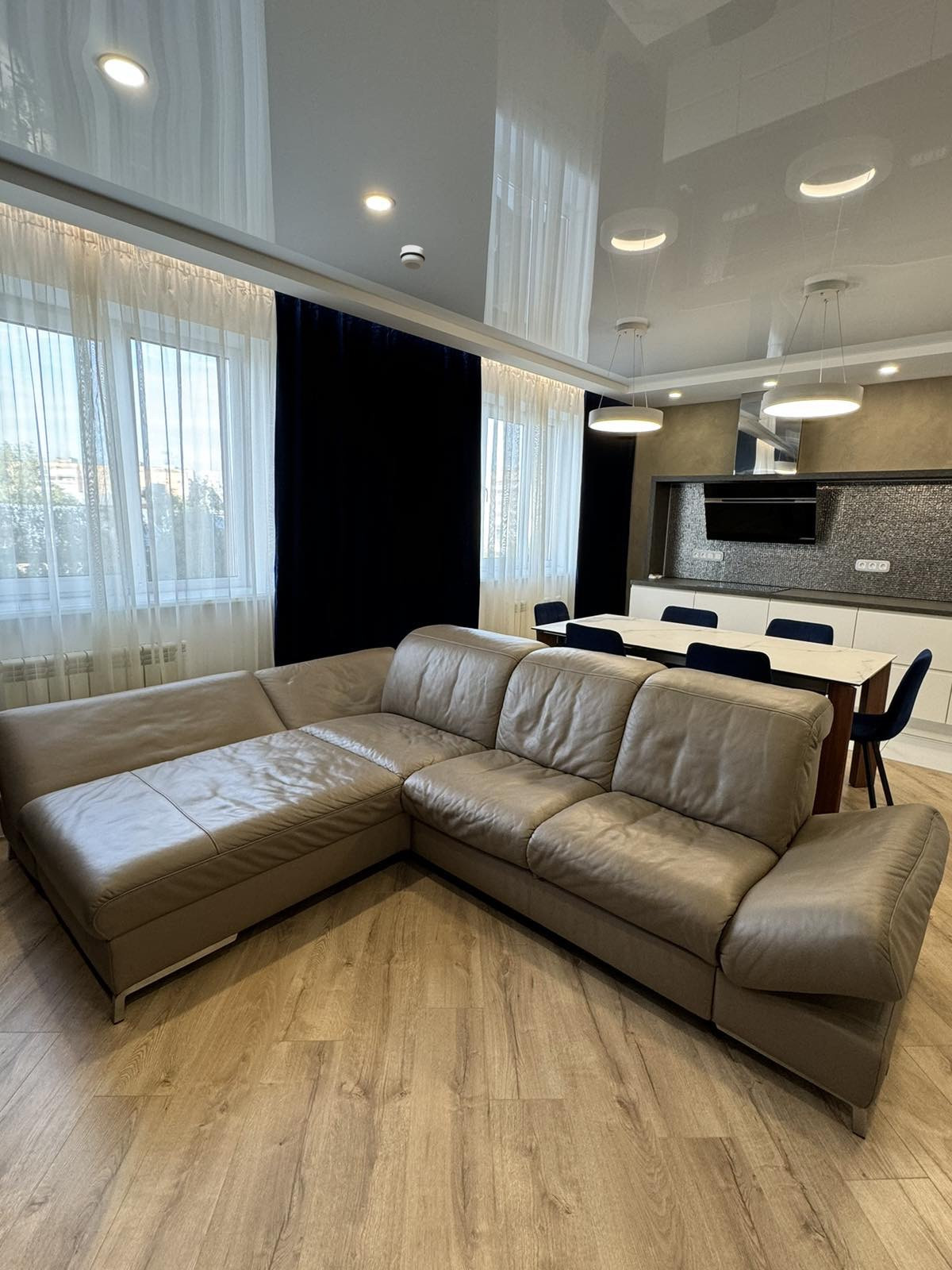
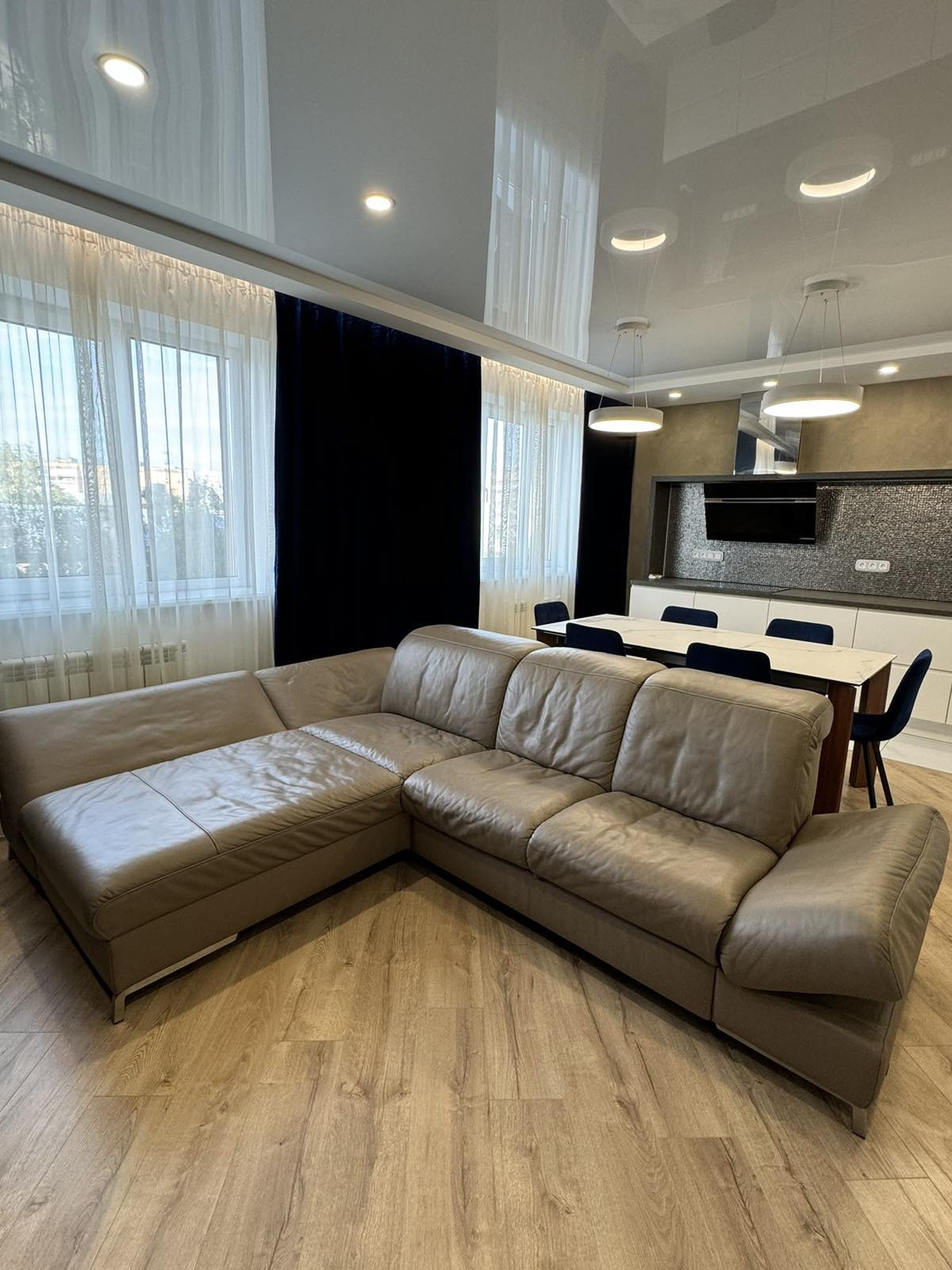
- smoke detector [399,244,426,271]
